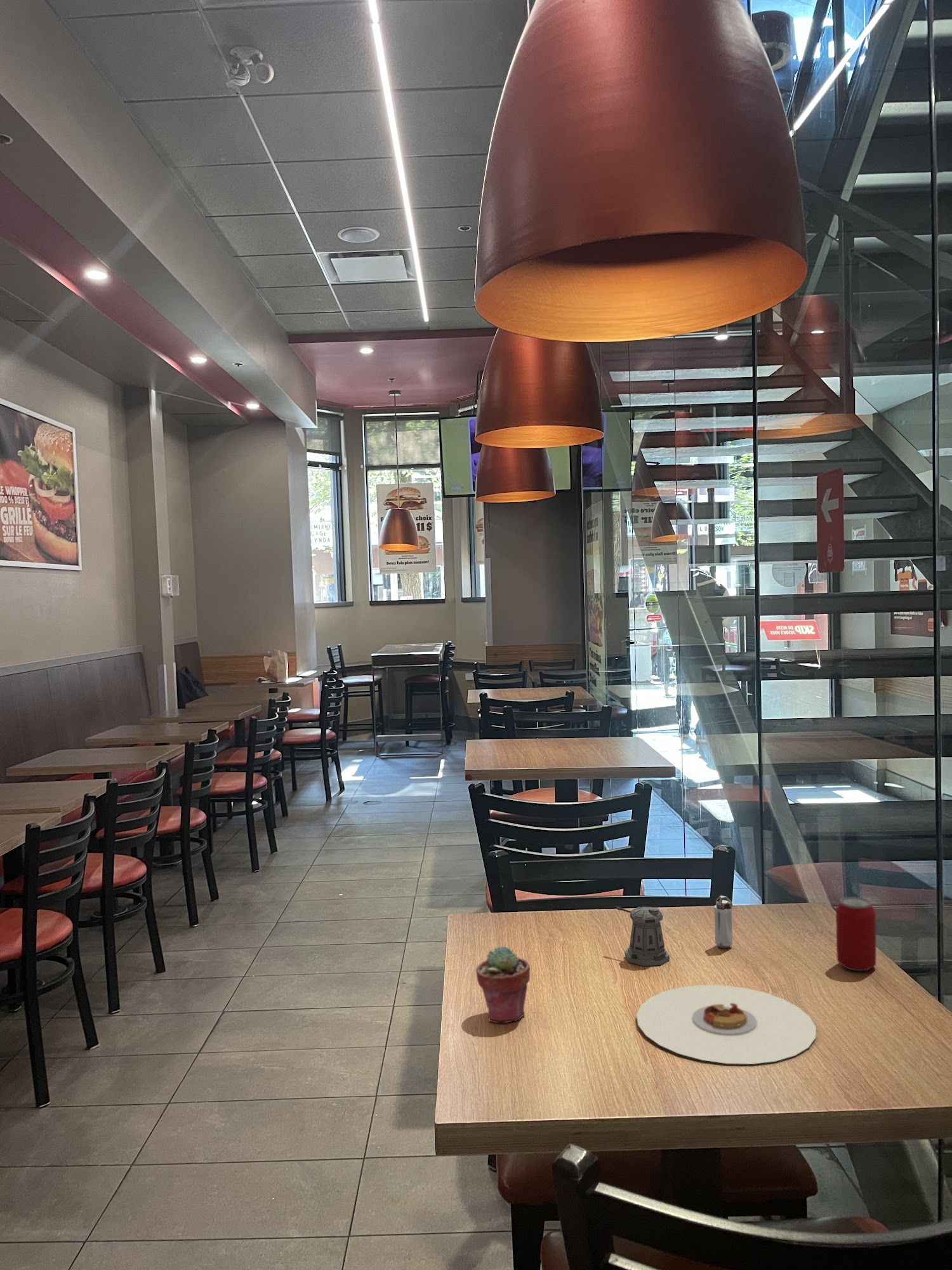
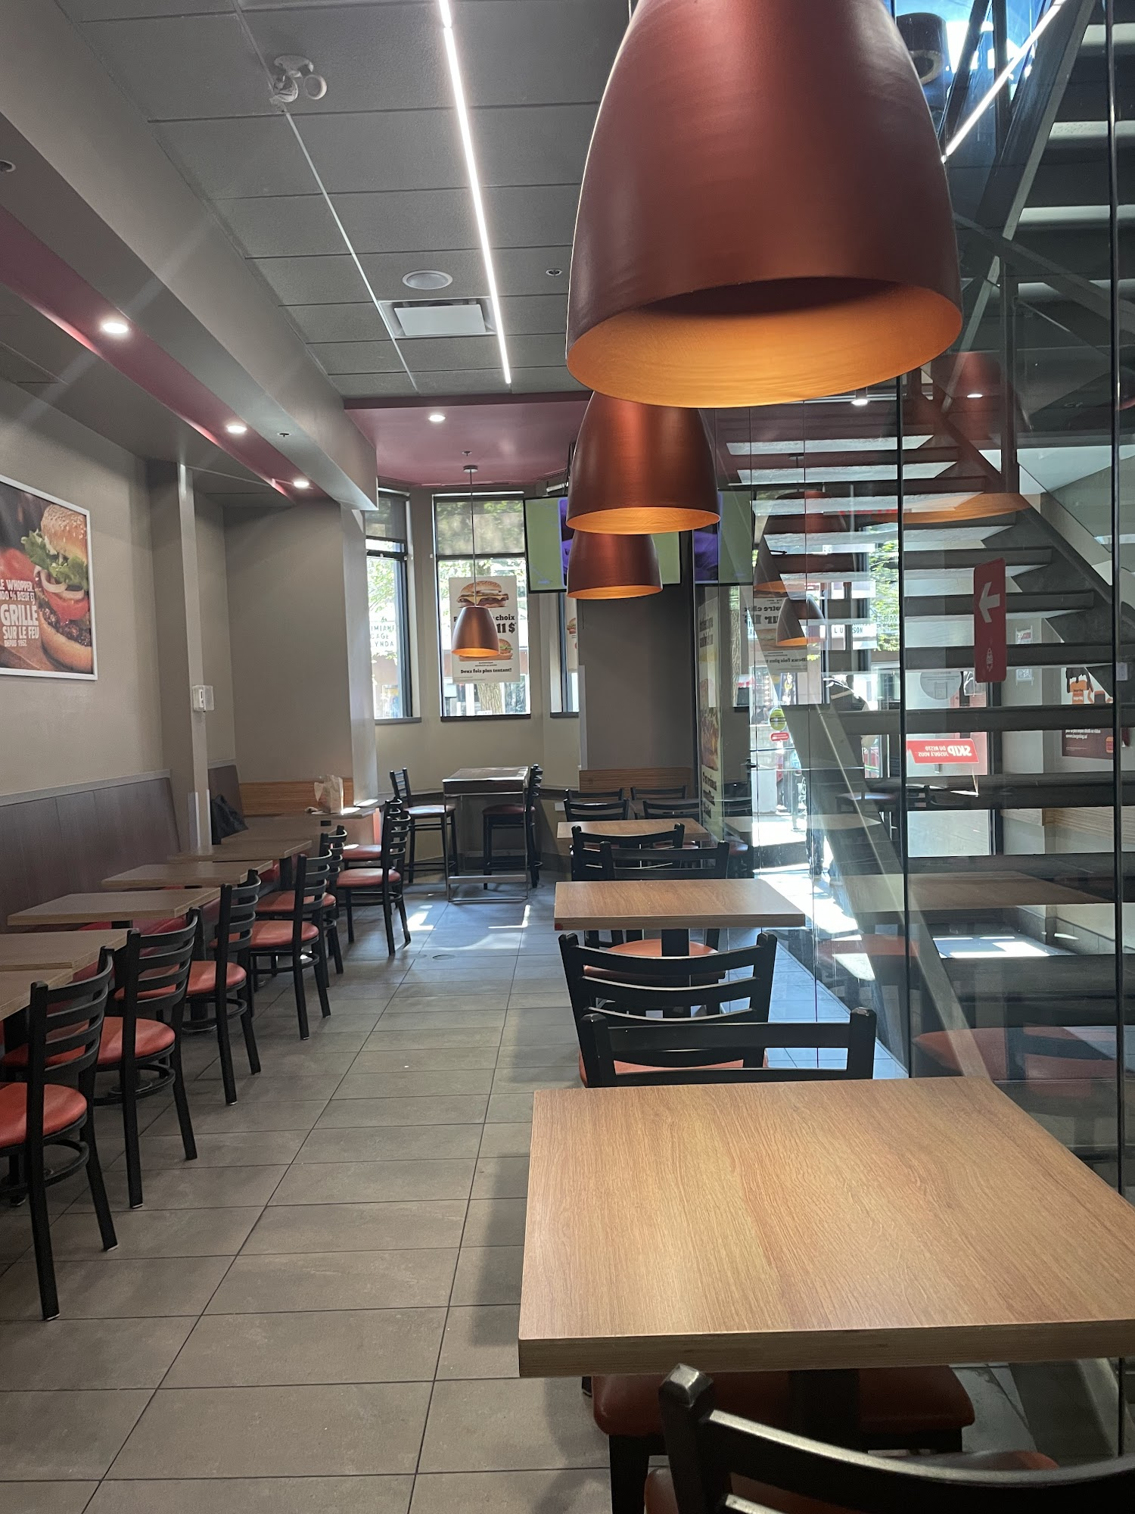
- pepper shaker [614,906,670,966]
- shaker [713,895,733,949]
- beverage can [835,896,876,972]
- potted succulent [475,946,531,1024]
- plate [636,984,817,1065]
